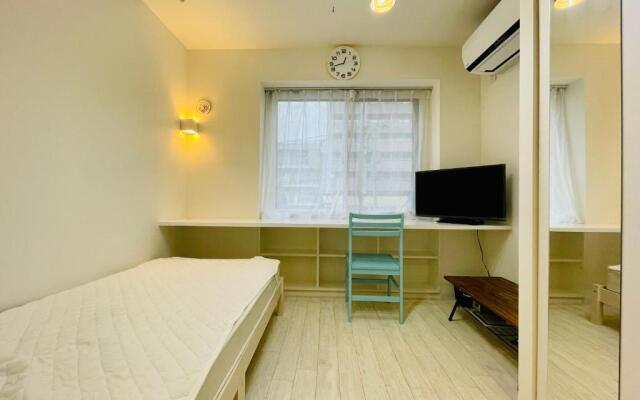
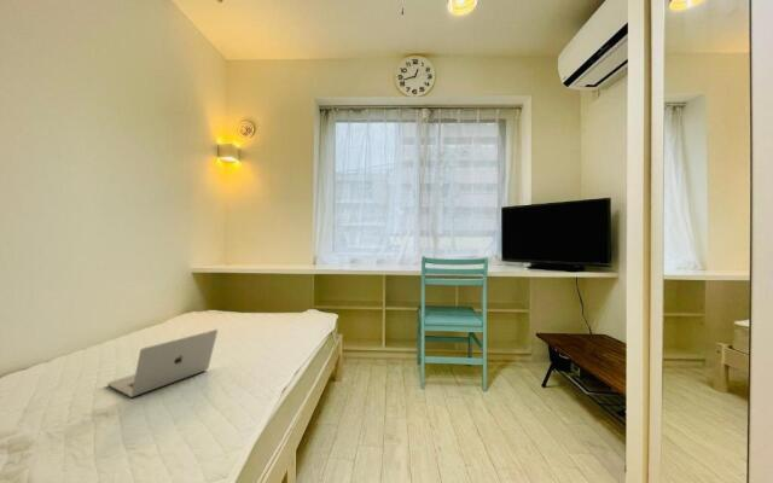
+ laptop [106,328,219,398]
